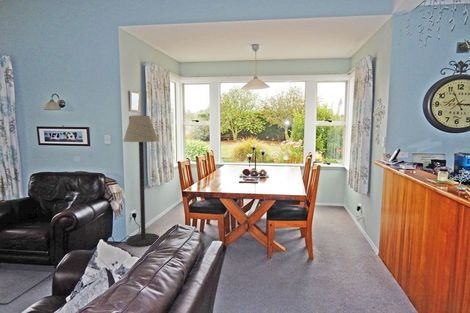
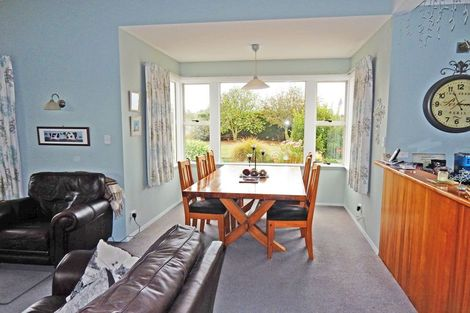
- floor lamp [122,115,160,247]
